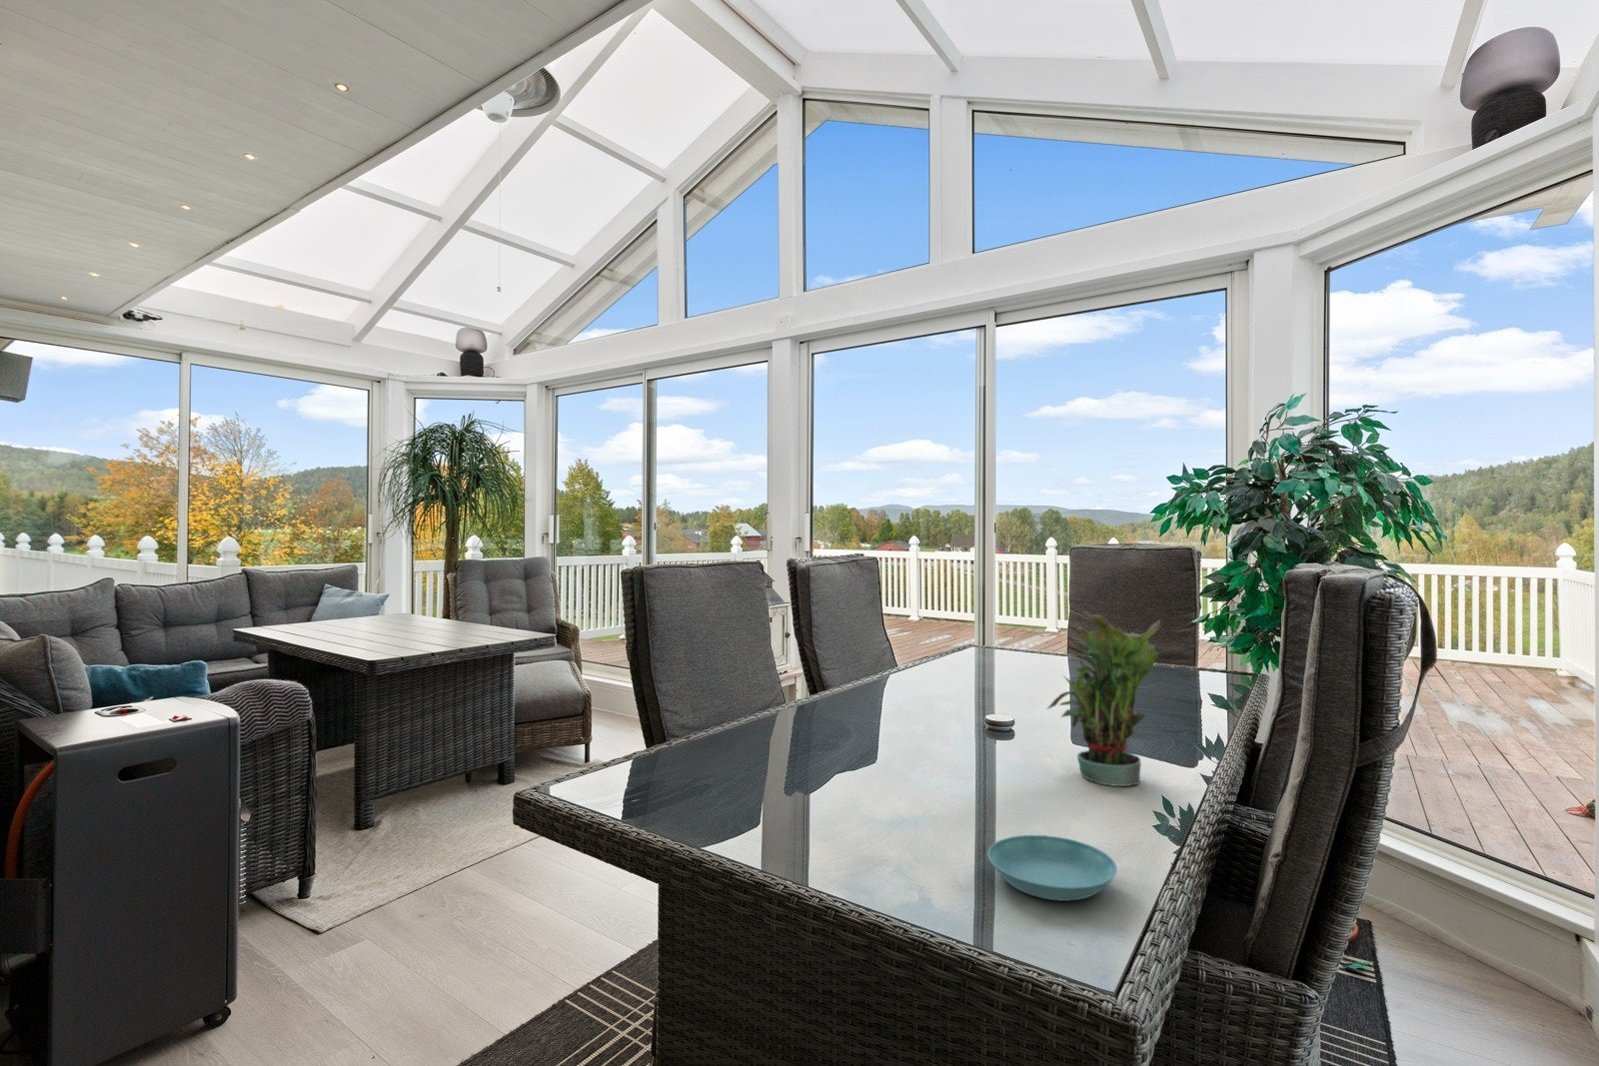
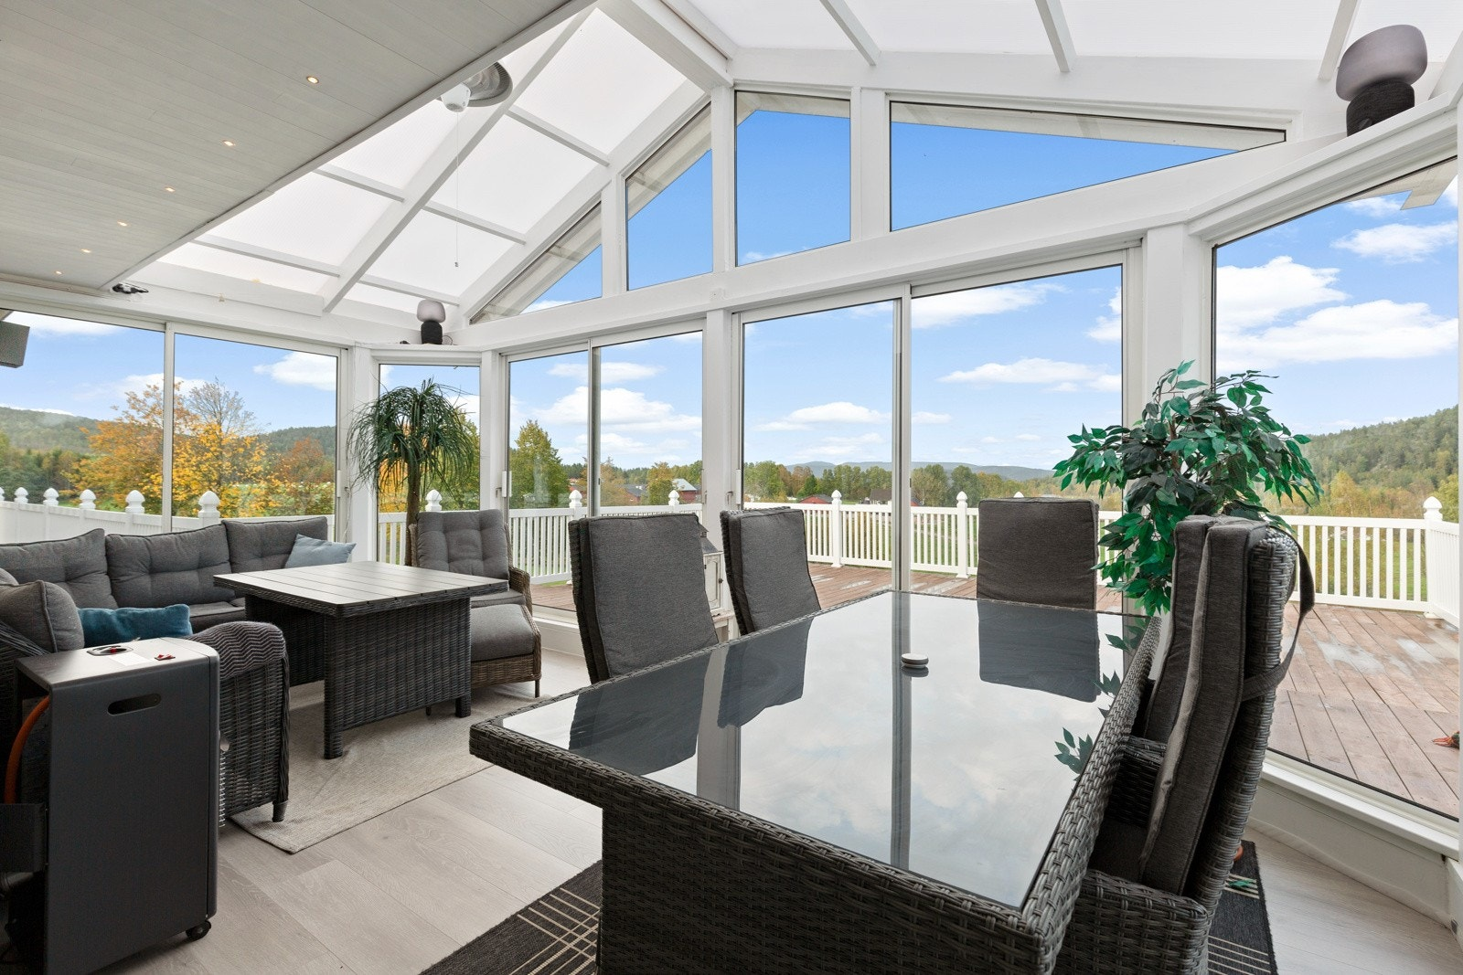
- potted plant [1046,610,1164,788]
- saucer [986,834,1118,902]
